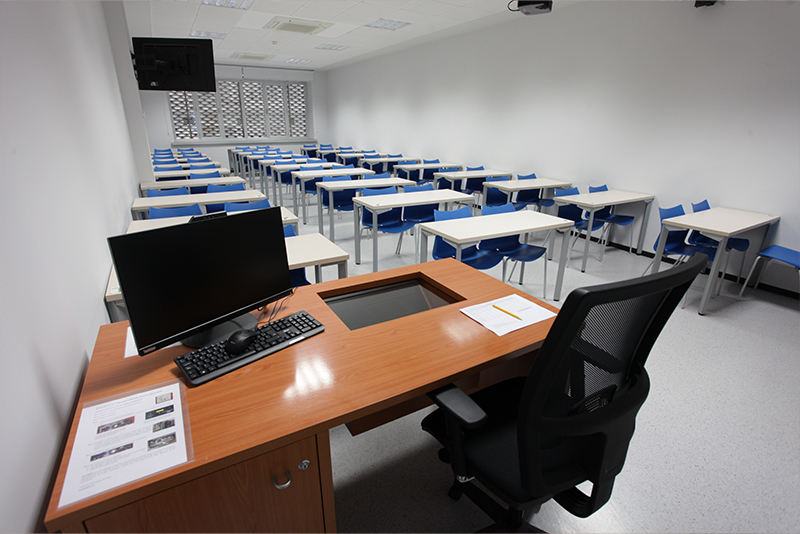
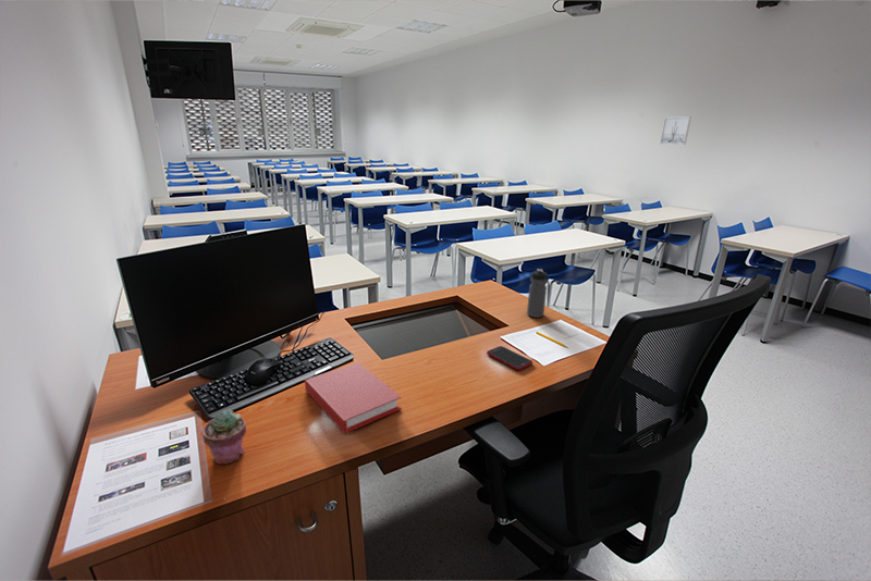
+ wall art [659,115,692,146]
+ potted succulent [201,409,247,466]
+ cell phone [486,345,533,371]
+ book [304,361,403,434]
+ water bottle [526,268,549,319]
